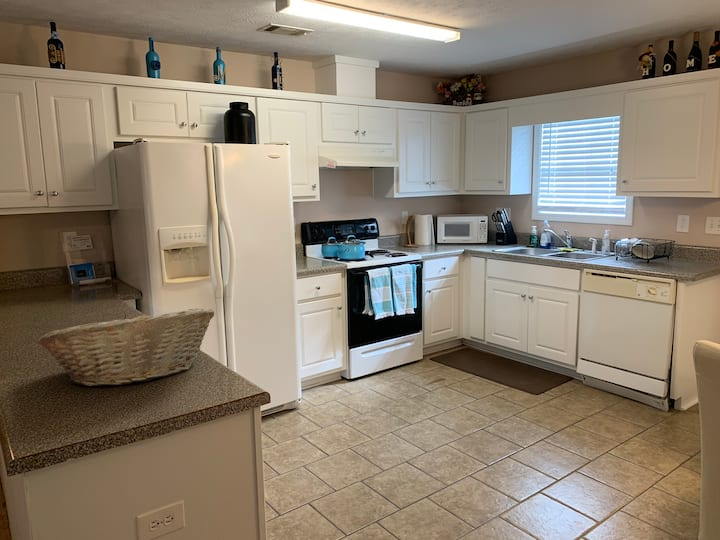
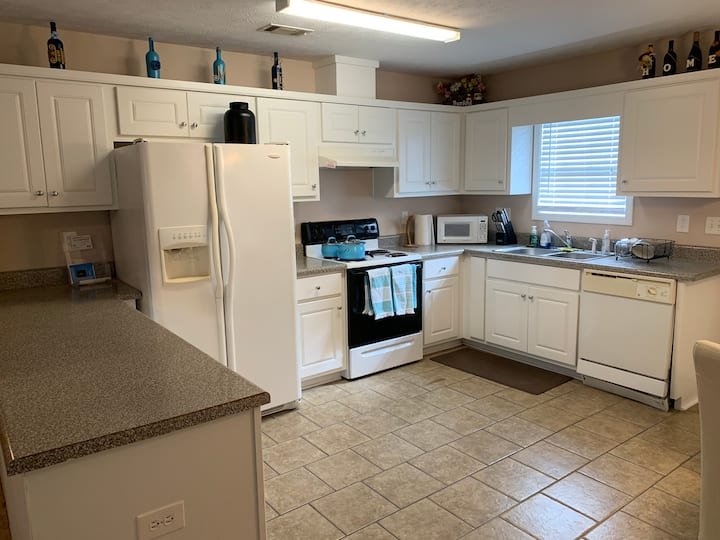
- fruit basket [37,307,215,387]
